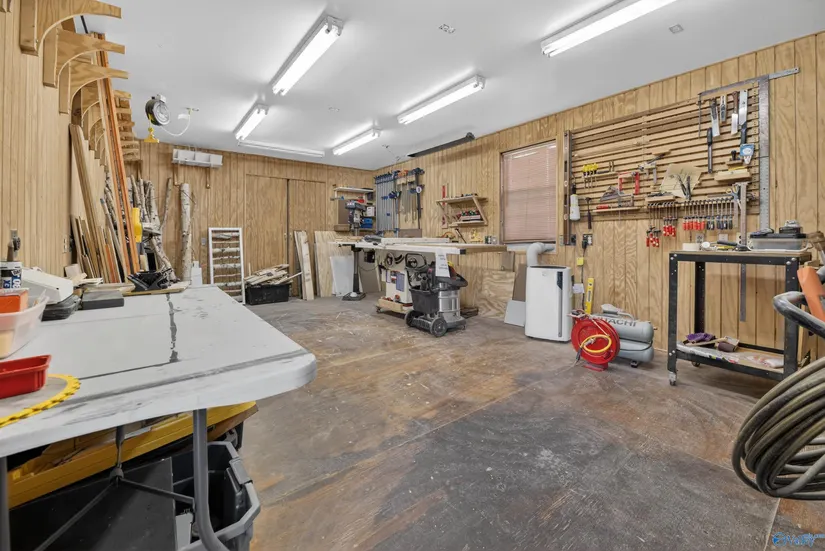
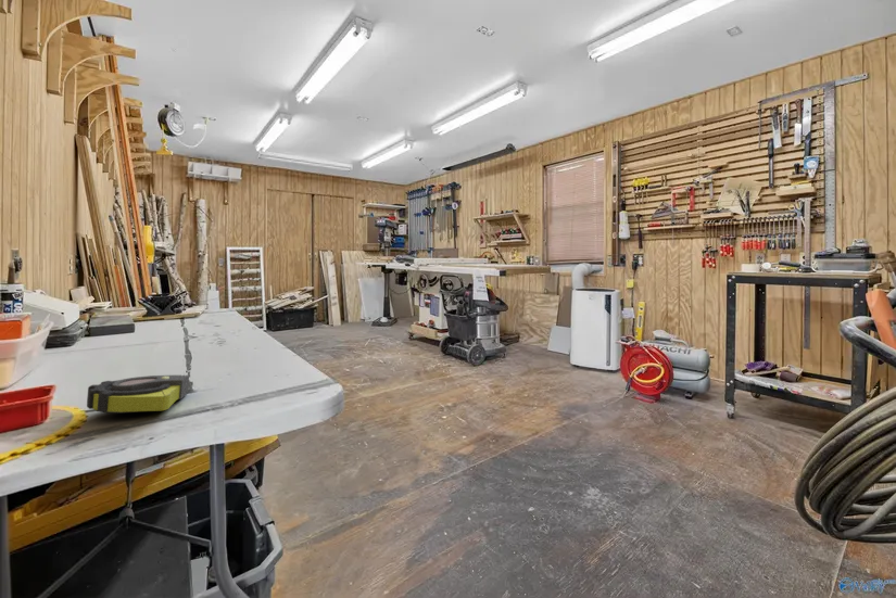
+ tape measure [86,374,190,415]
